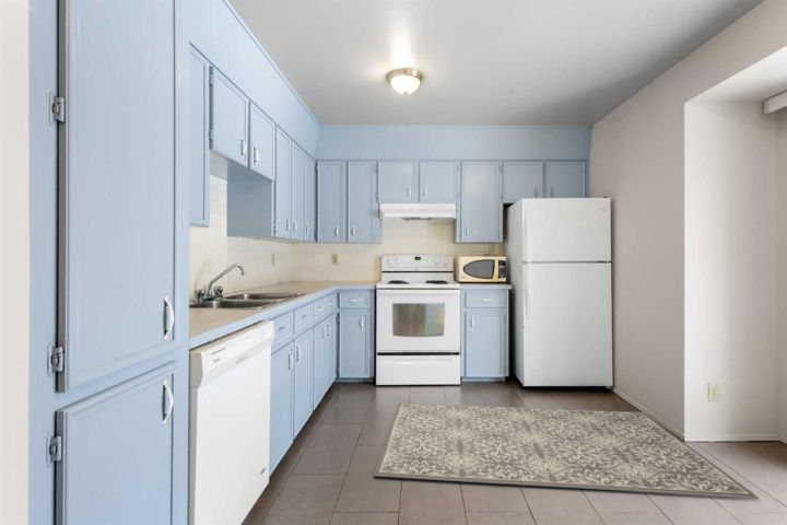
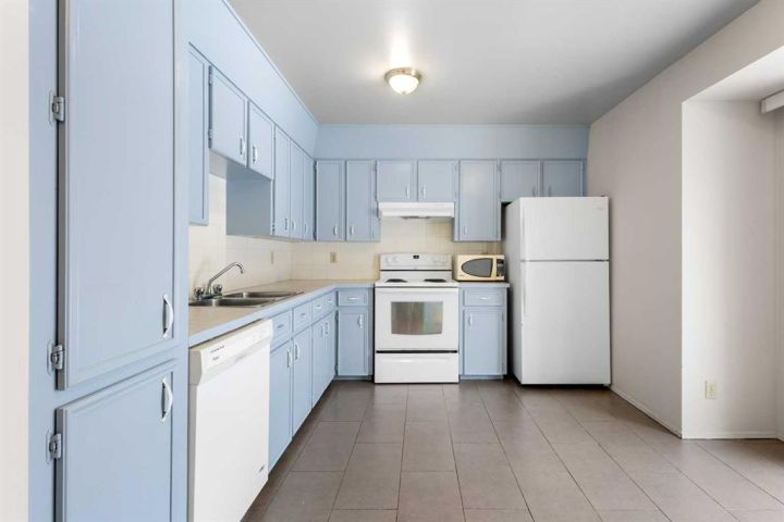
- rug [373,401,760,500]
